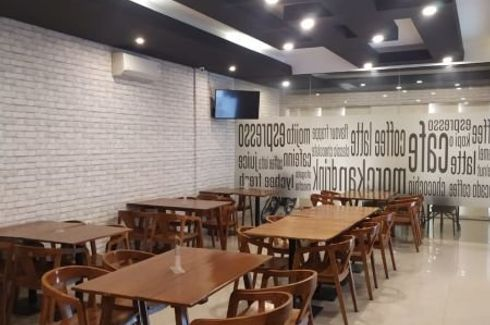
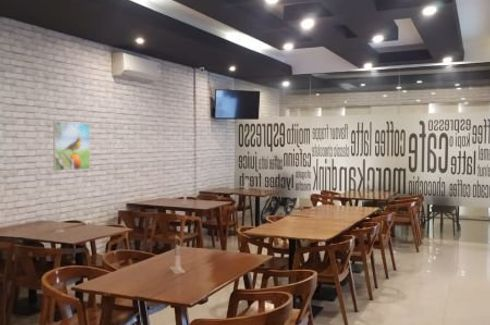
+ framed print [52,120,91,172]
